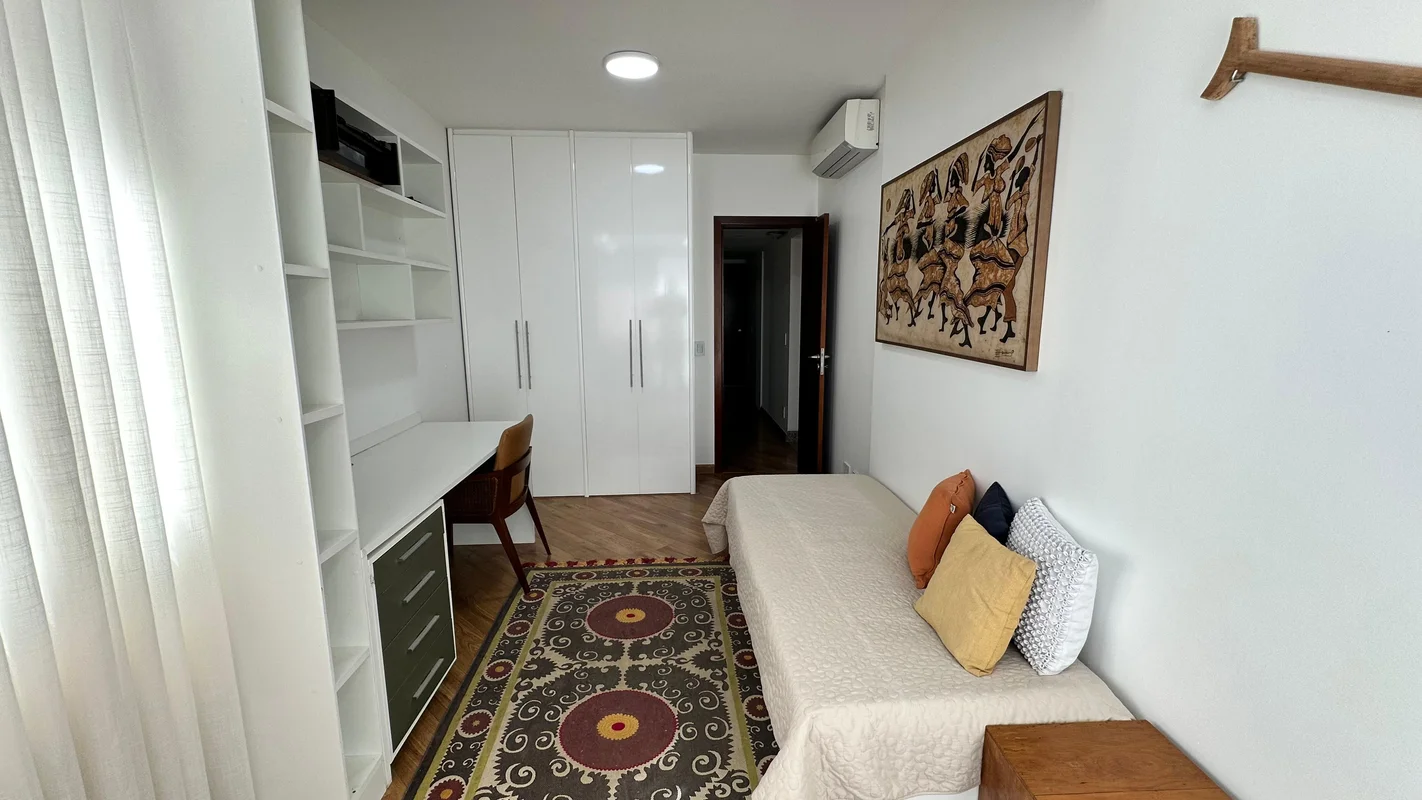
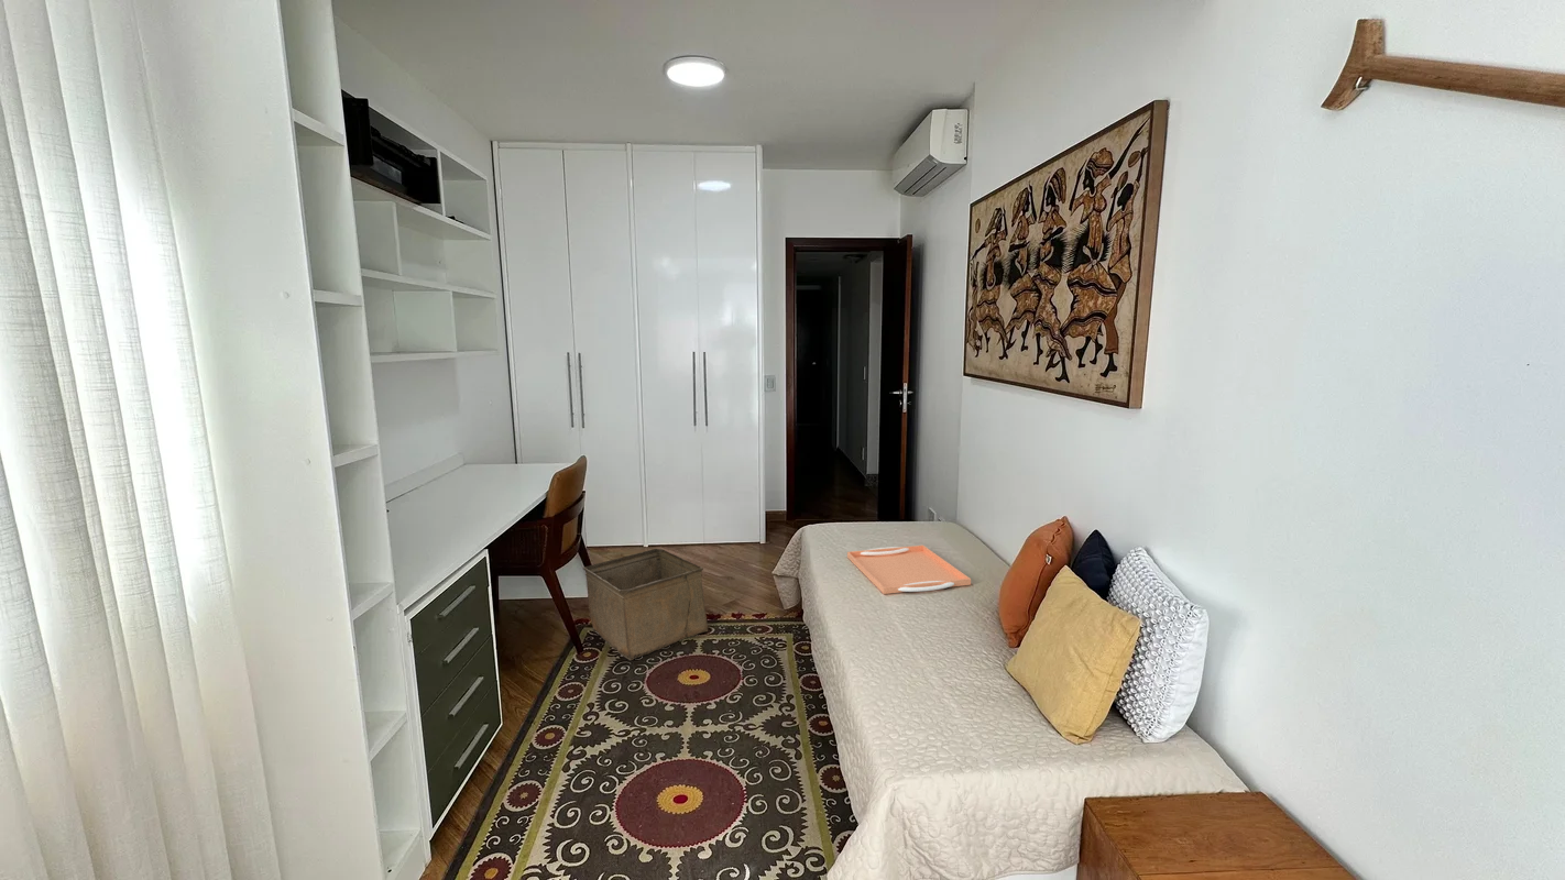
+ storage bin [582,548,709,661]
+ serving tray [846,544,972,595]
